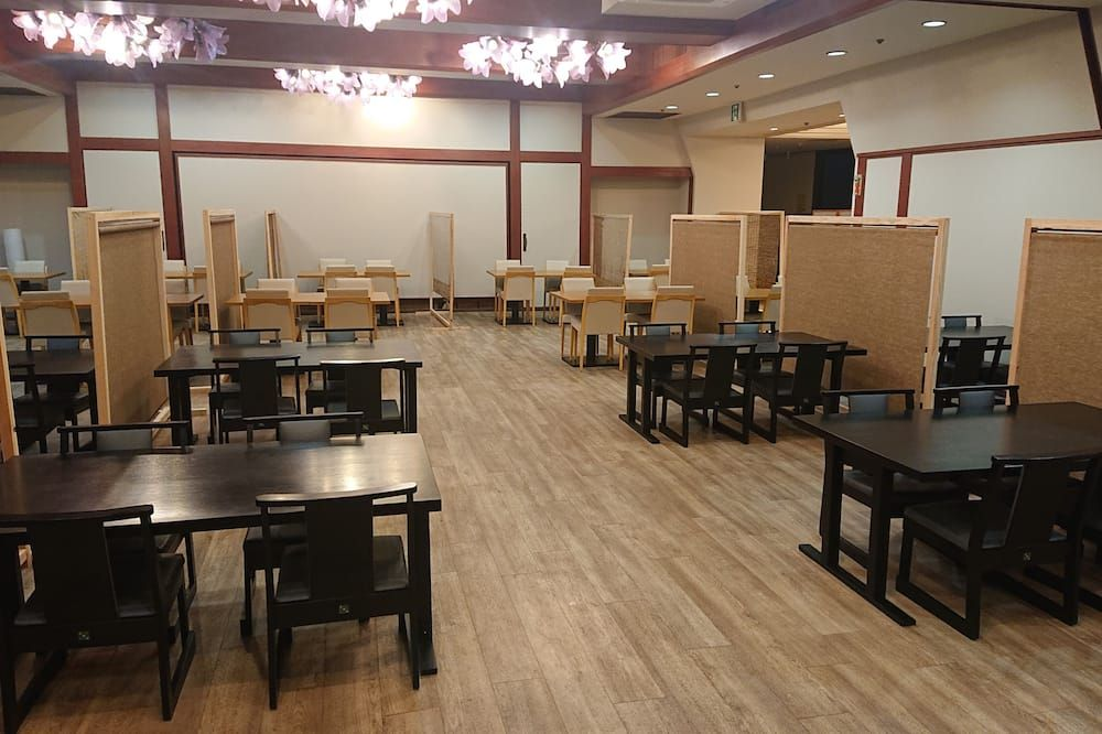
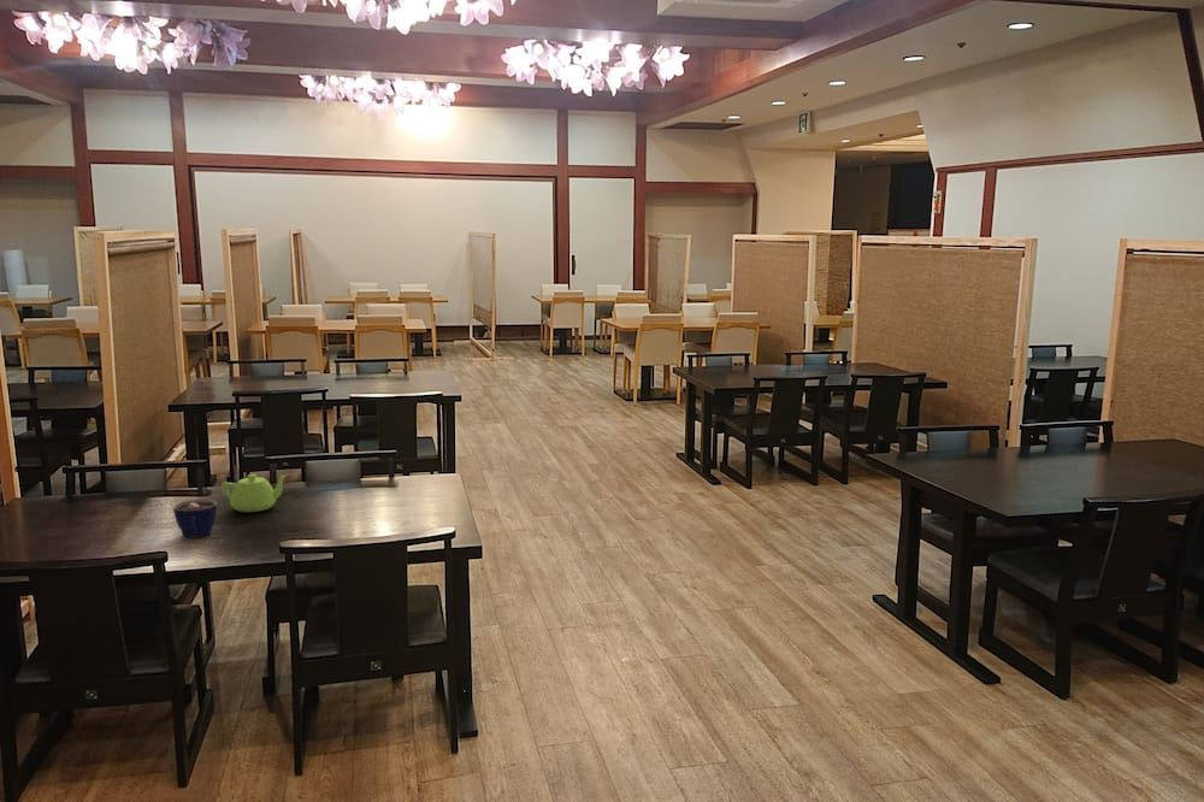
+ cup [172,497,218,539]
+ teapot [220,473,289,513]
